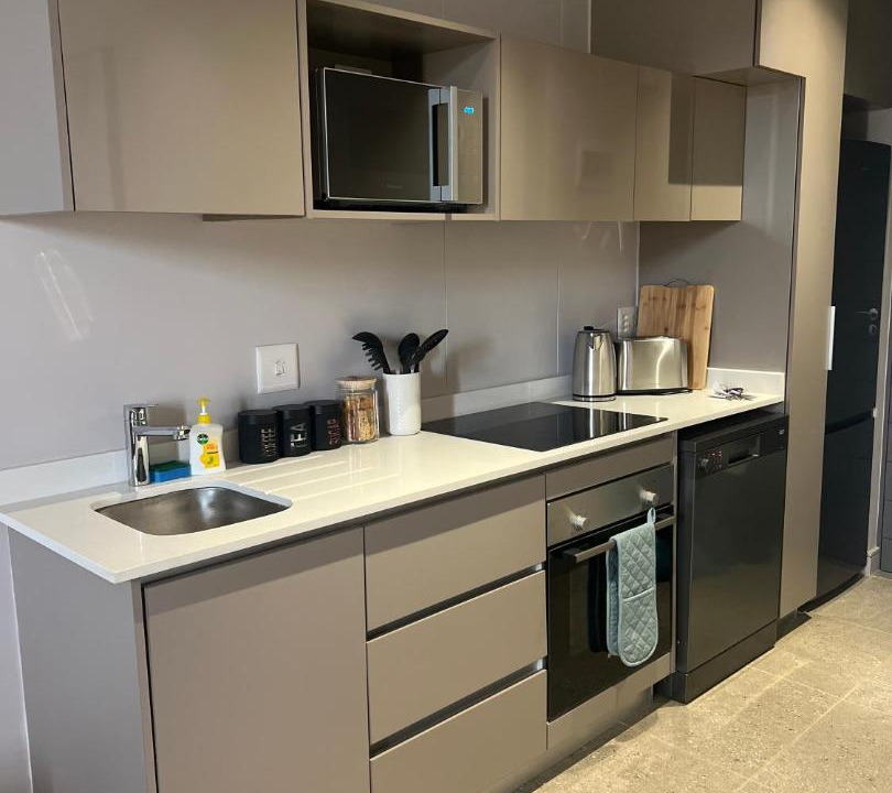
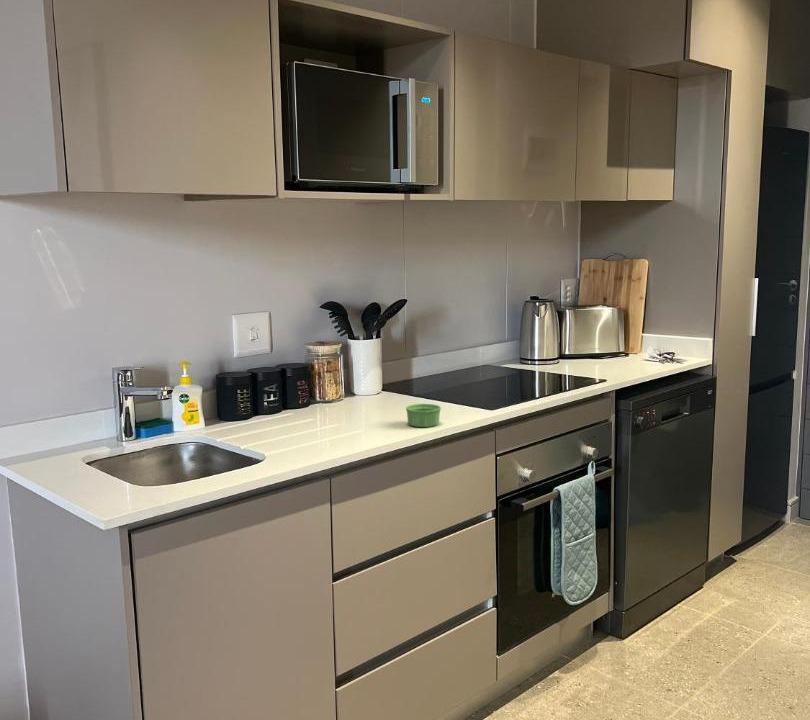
+ ramekin [405,403,442,428]
